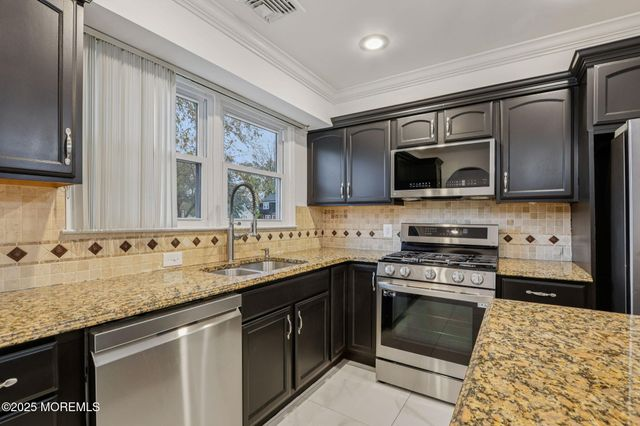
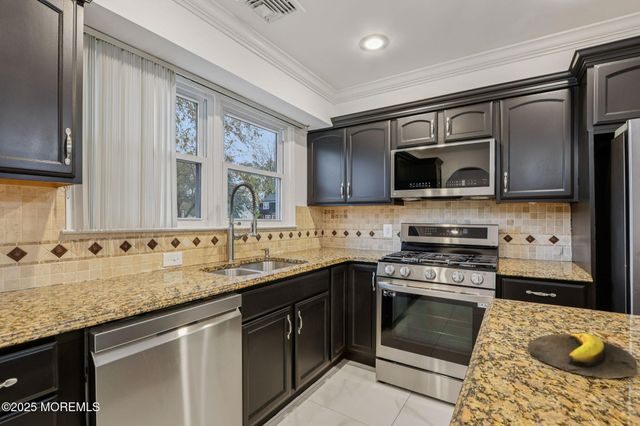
+ banana [526,332,638,380]
